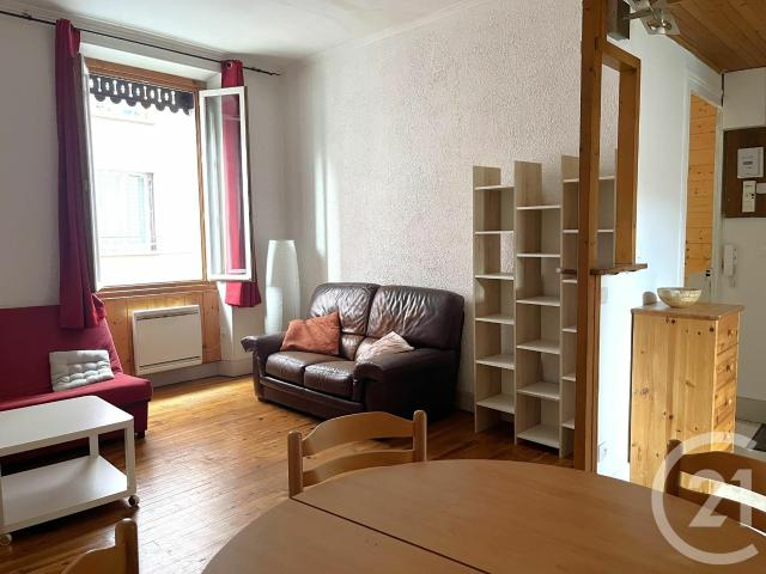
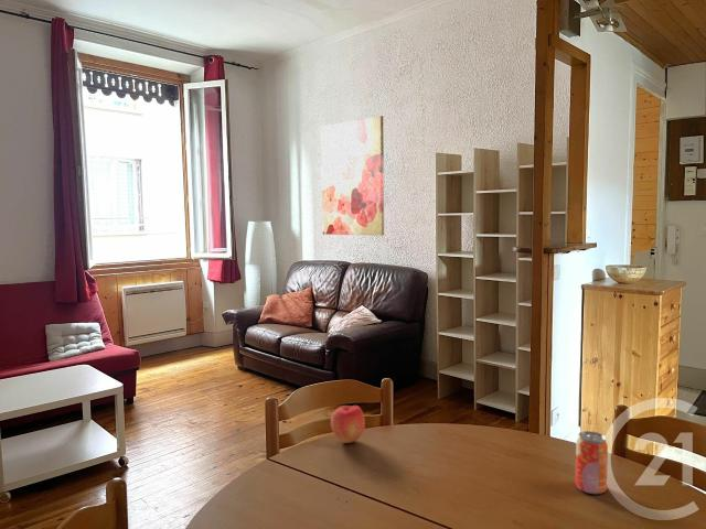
+ wall art [320,115,385,237]
+ beverage can [575,430,609,495]
+ apple [330,404,366,444]
